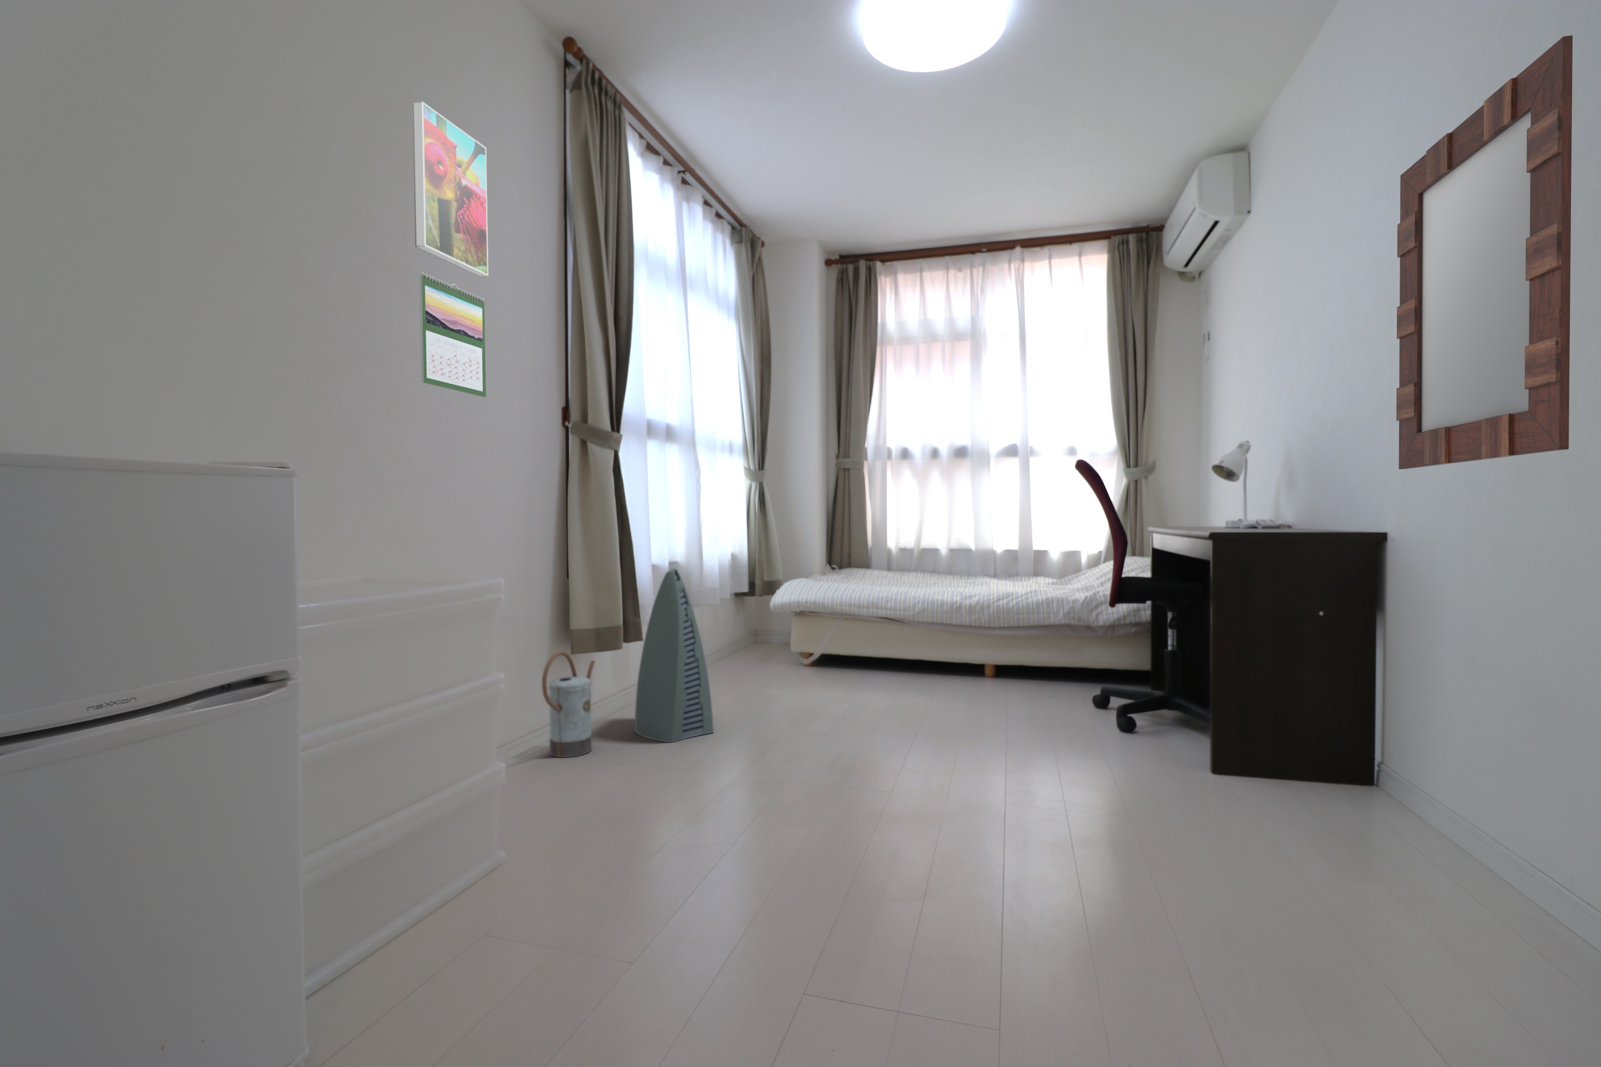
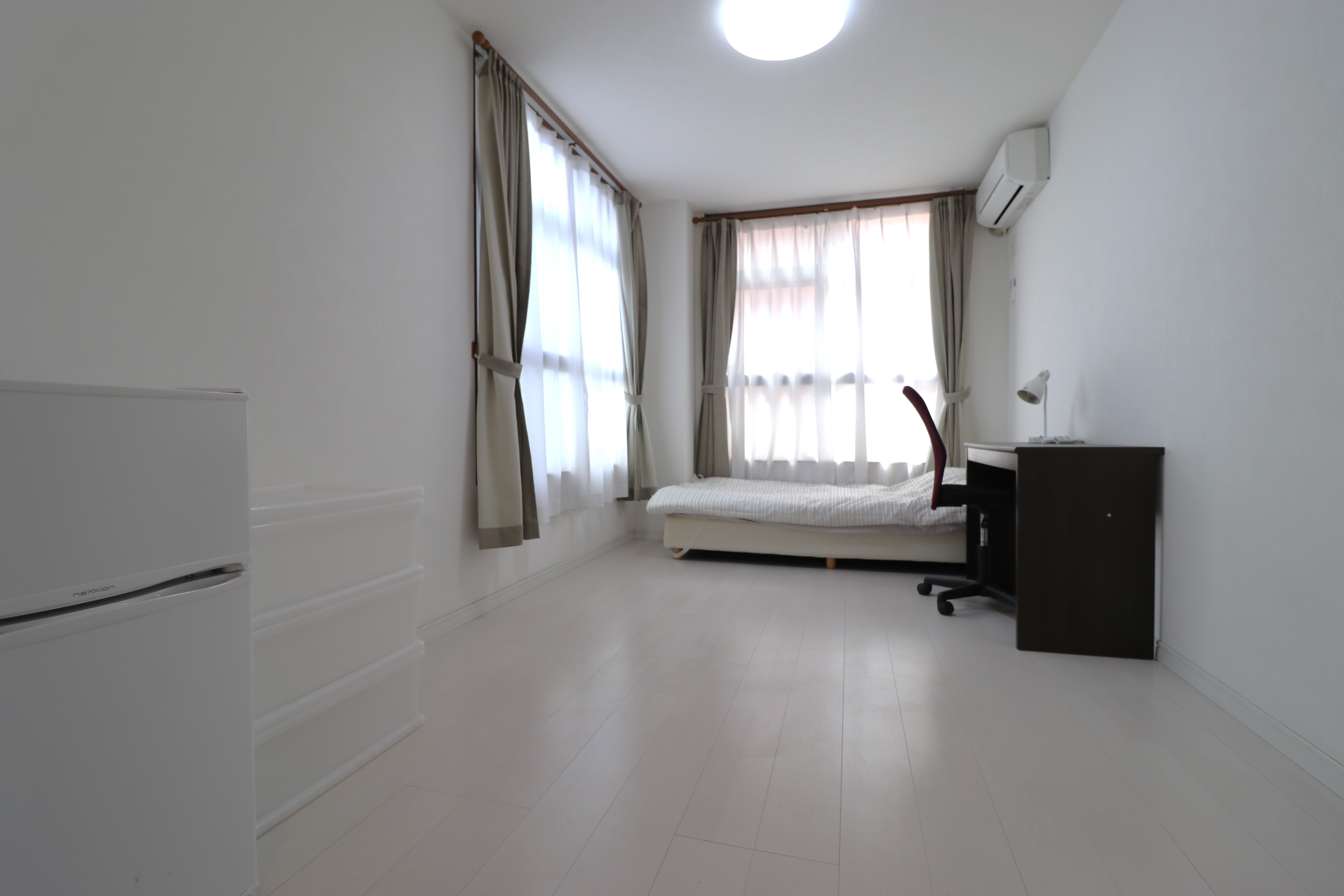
- calendar [419,272,486,398]
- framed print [412,101,488,277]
- home mirror [1396,35,1572,469]
- air purifier [635,568,714,743]
- watering can [542,650,596,757]
